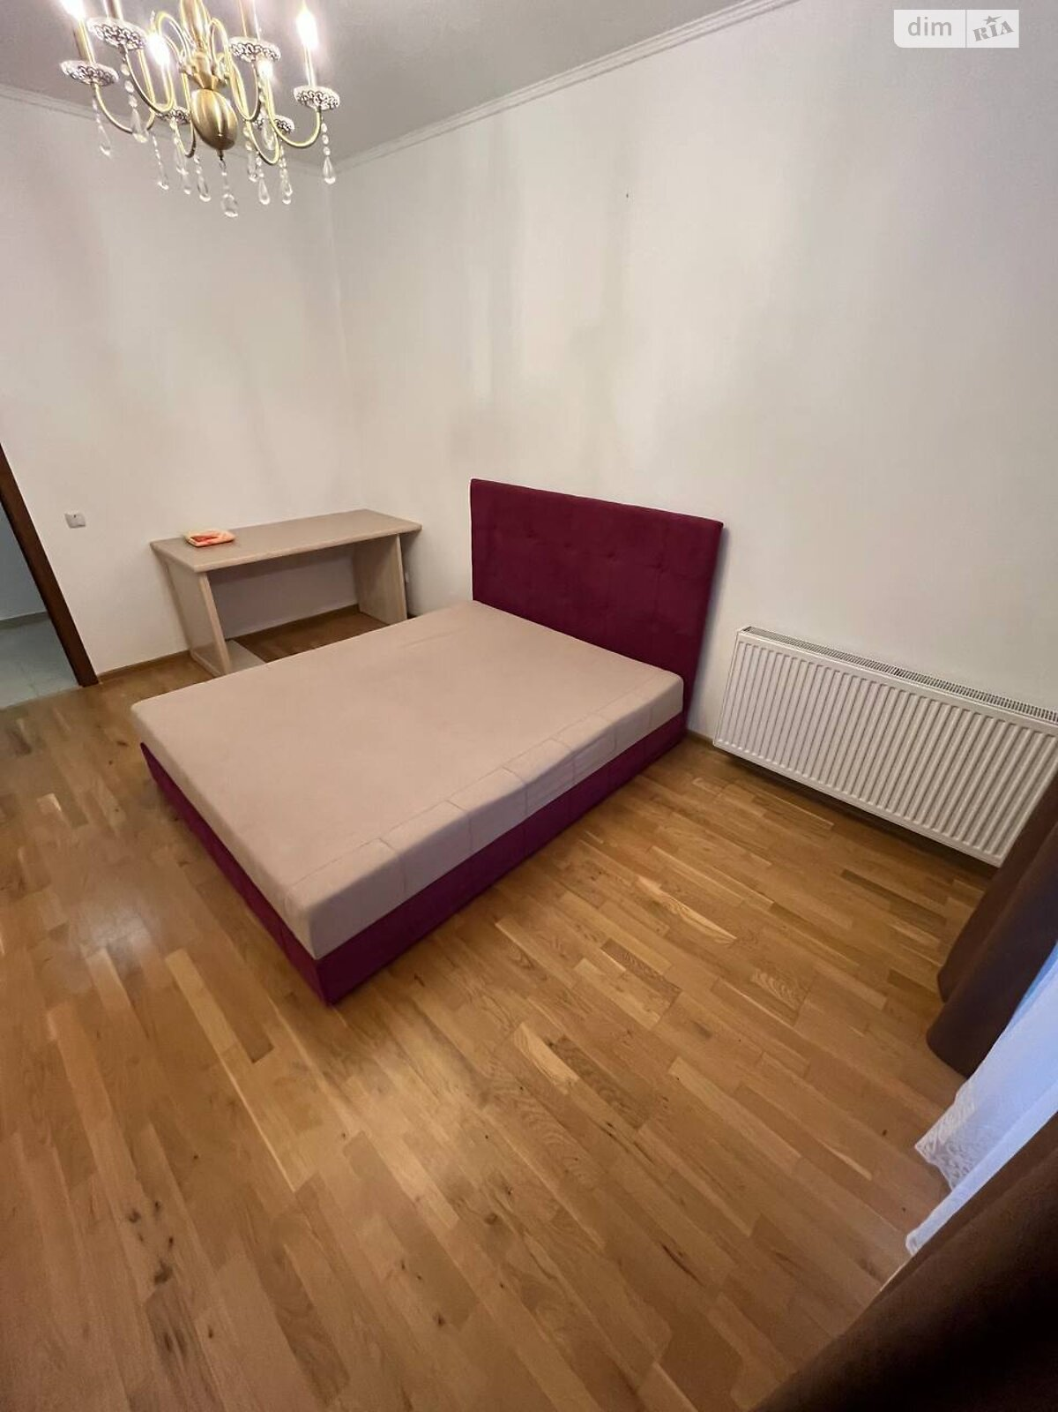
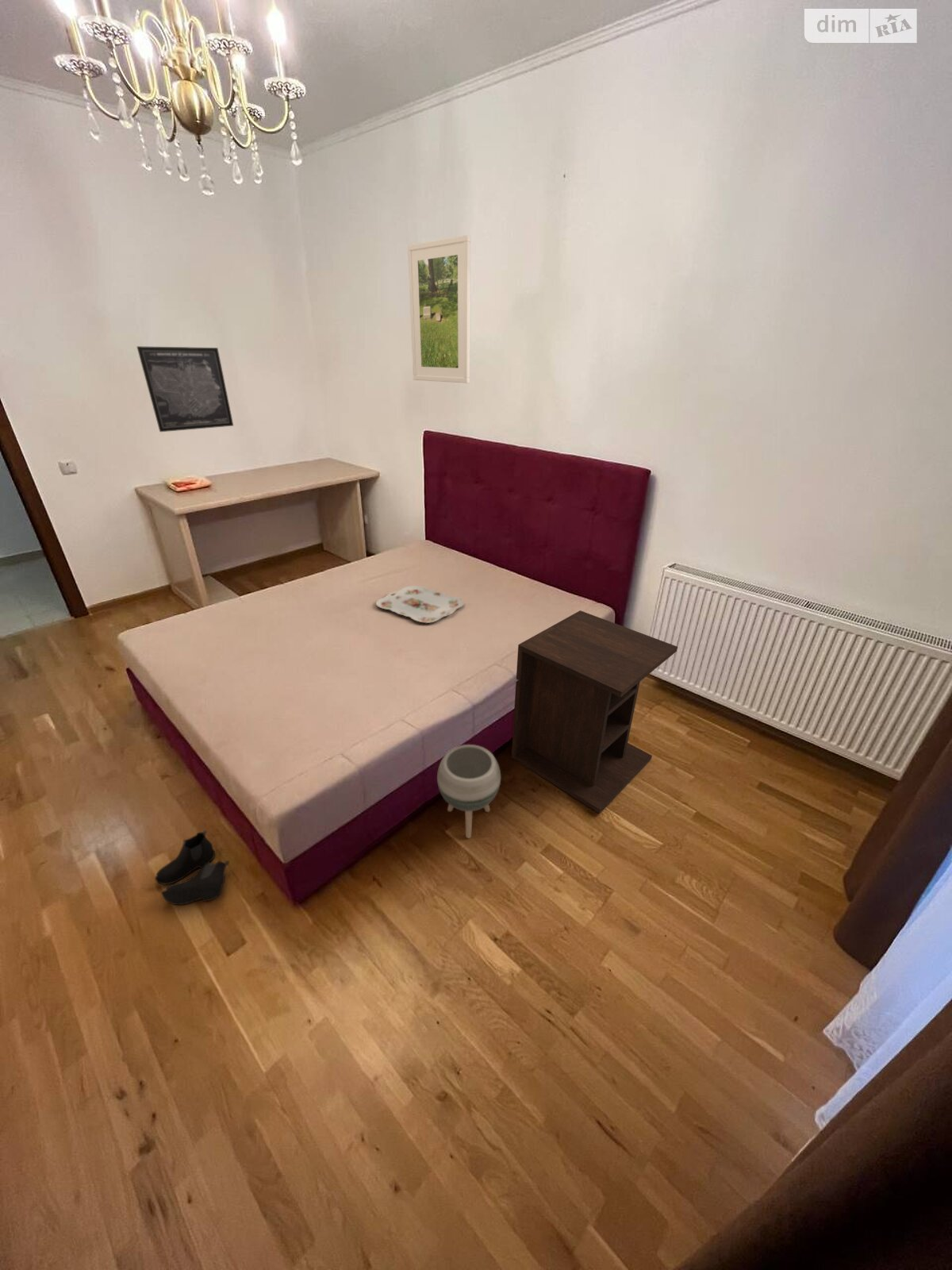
+ planter [436,744,501,839]
+ serving tray [375,585,465,624]
+ wall art [136,345,234,433]
+ nightstand [511,610,678,814]
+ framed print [407,234,471,384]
+ boots [155,829,230,906]
